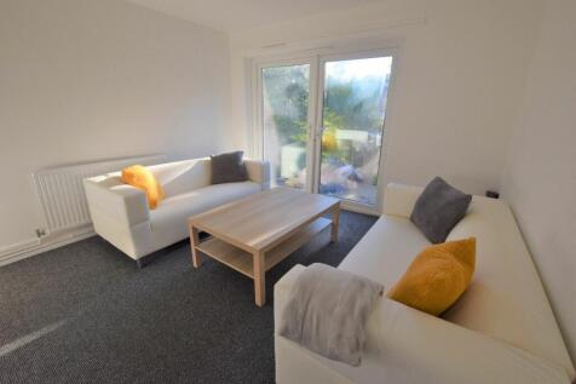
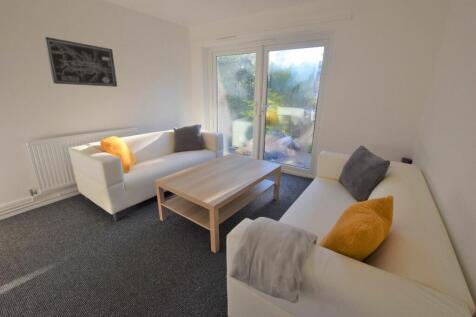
+ wall art [43,36,118,88]
